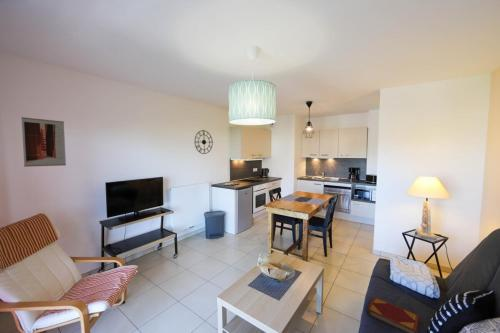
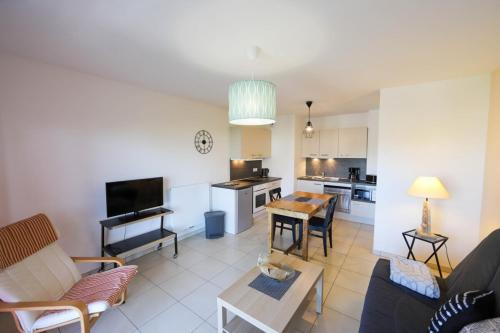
- hardback book [366,296,420,333]
- wall art [20,116,67,168]
